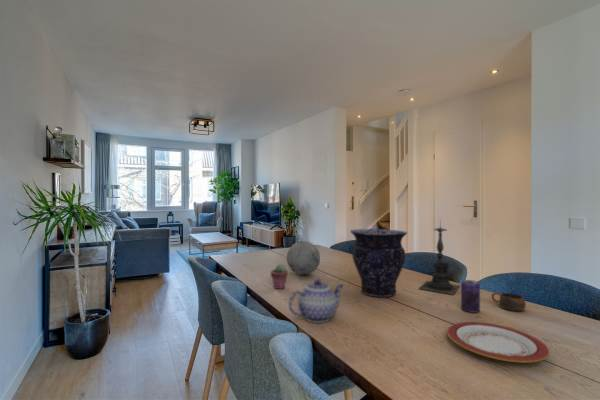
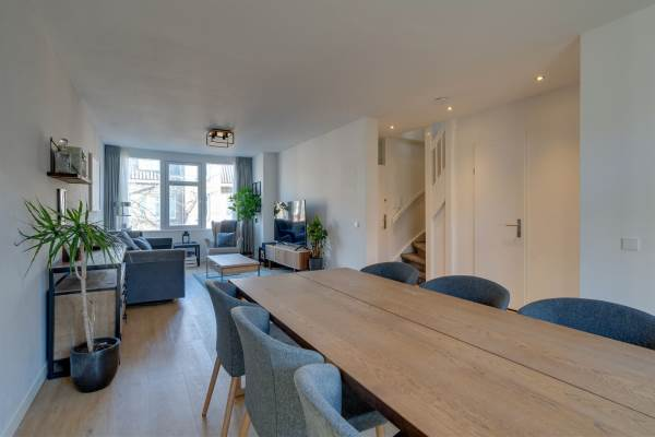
- candle holder [417,218,461,295]
- beverage can [460,279,481,314]
- vase [349,228,408,298]
- cup [491,291,527,312]
- potted succulent [270,264,289,290]
- plate [446,321,551,364]
- teapot [288,278,345,324]
- decorative orb [286,240,321,276]
